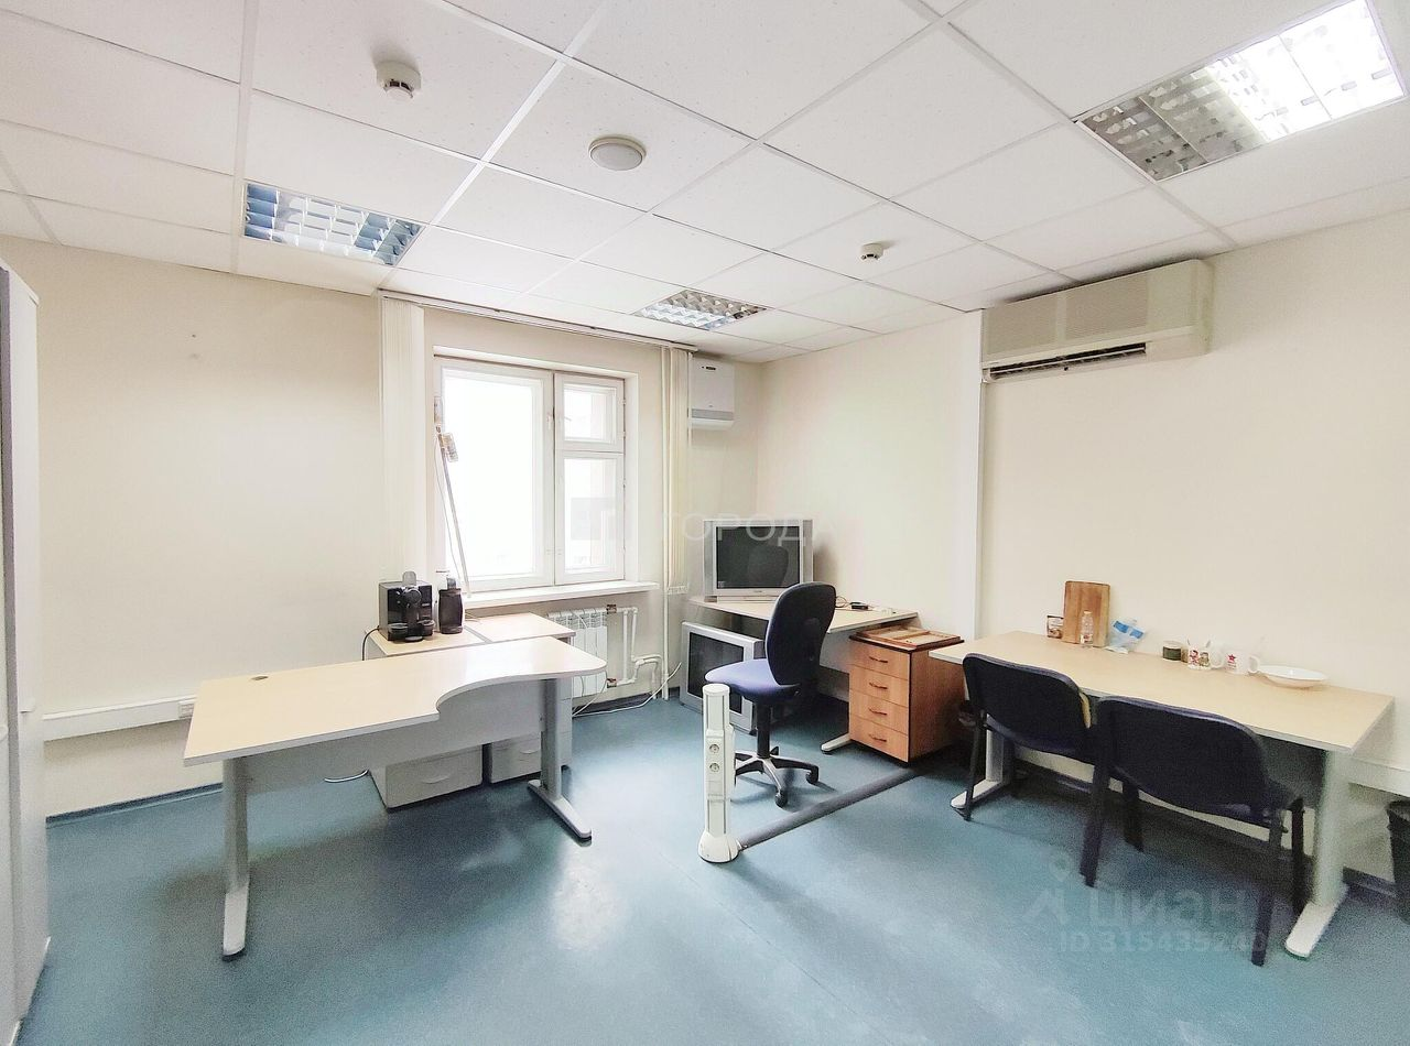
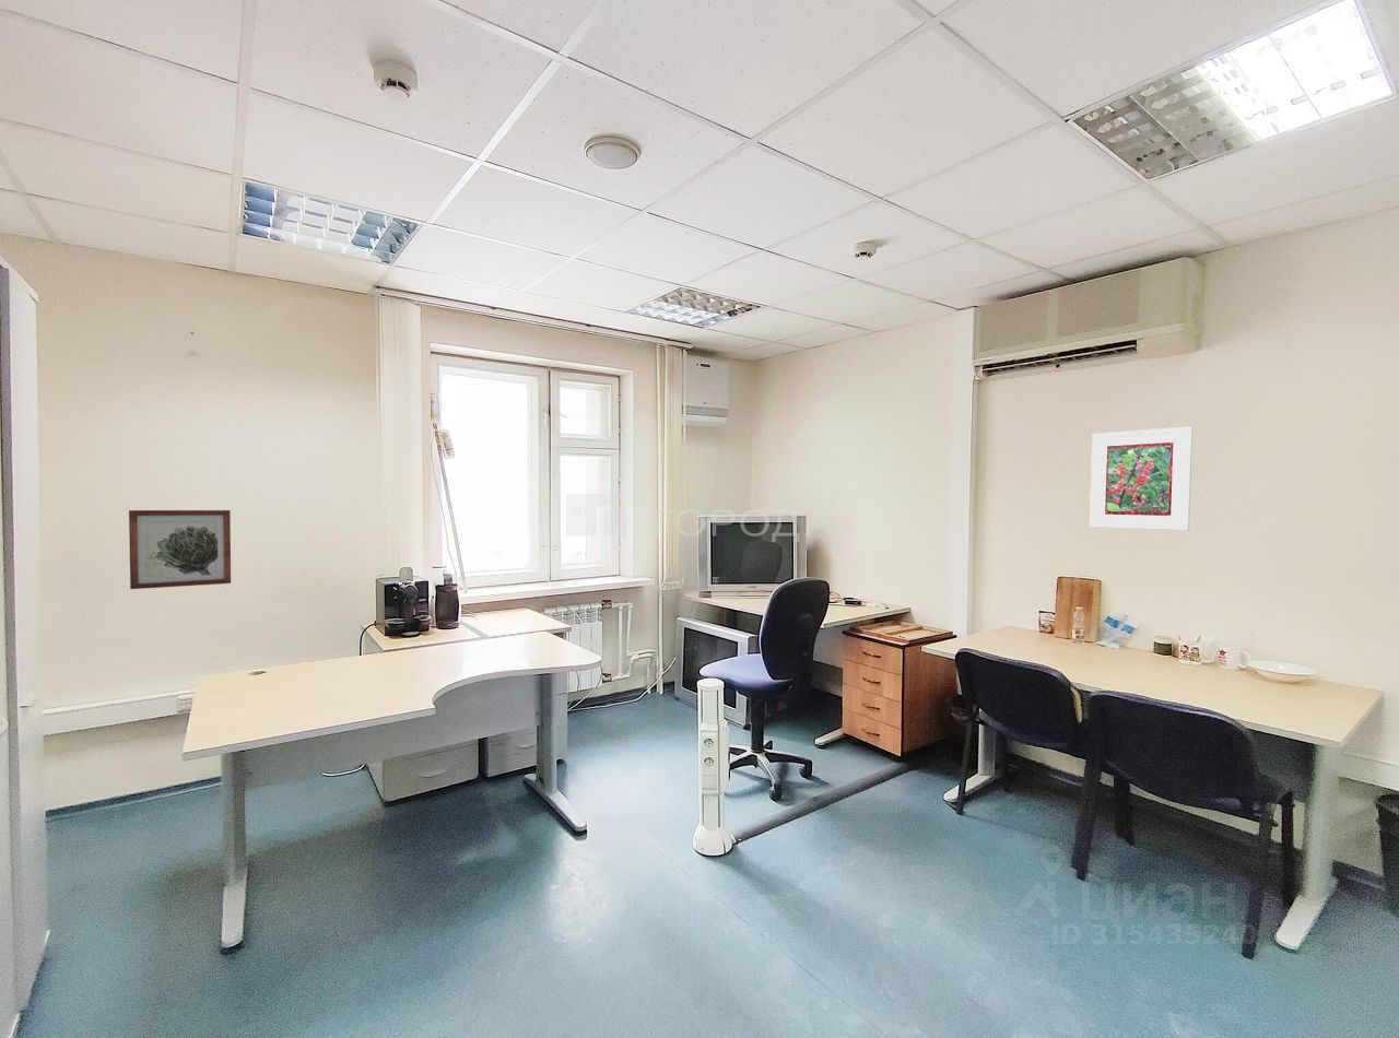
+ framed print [1089,425,1194,532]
+ wall art [128,509,232,590]
